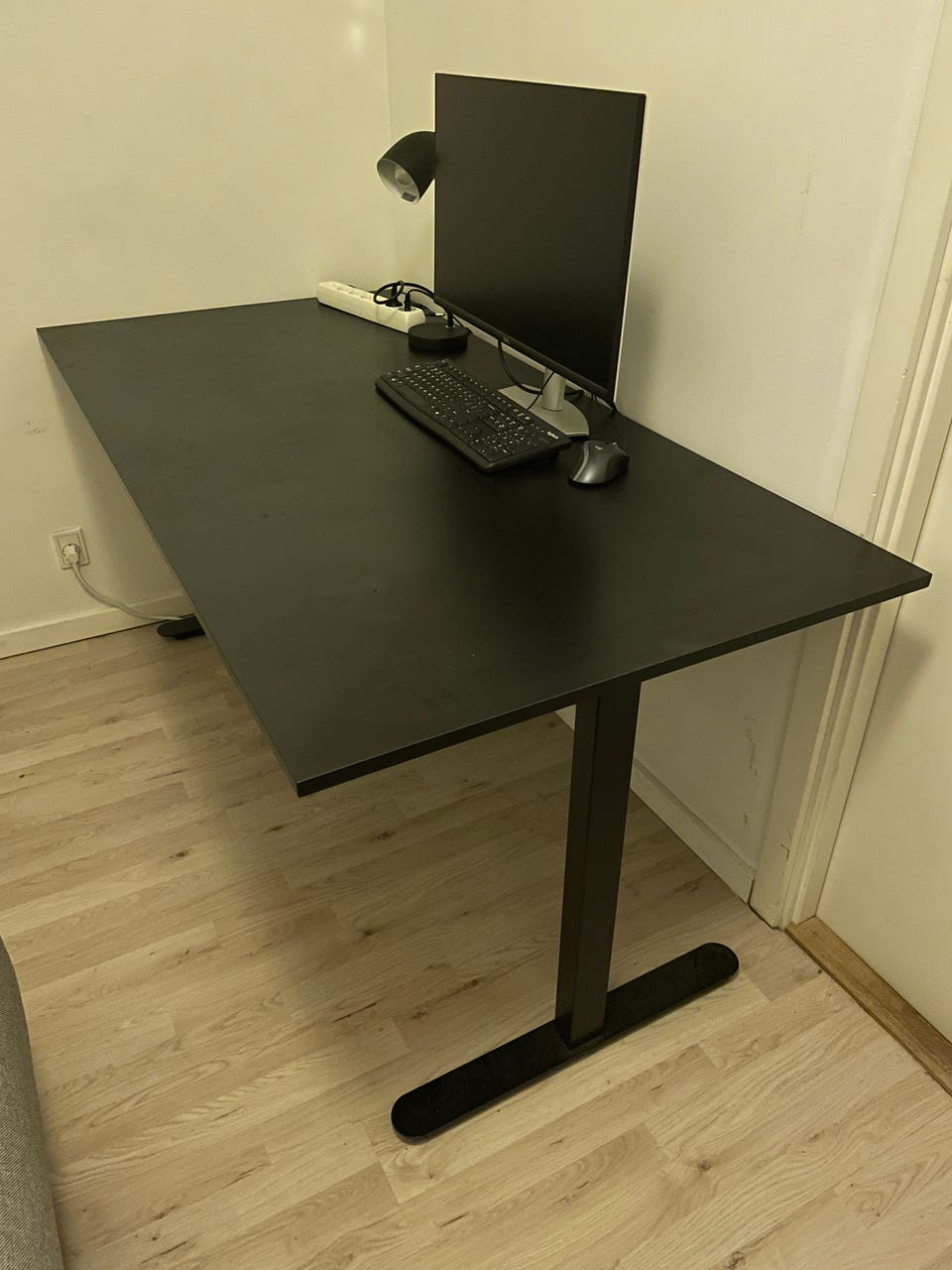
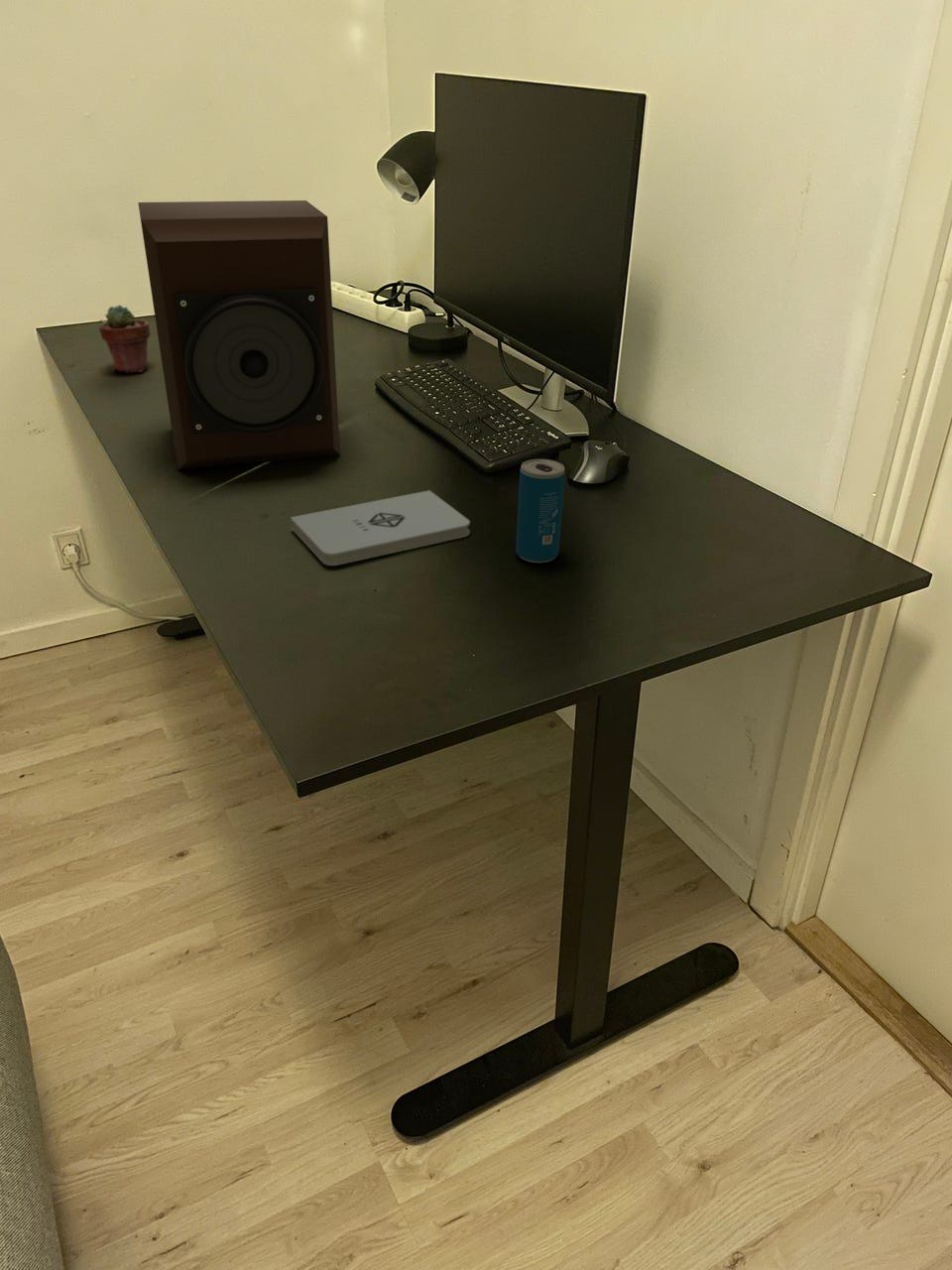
+ notepad [290,489,471,567]
+ speaker [137,199,341,470]
+ potted succulent [98,305,152,373]
+ beverage can [515,458,566,564]
